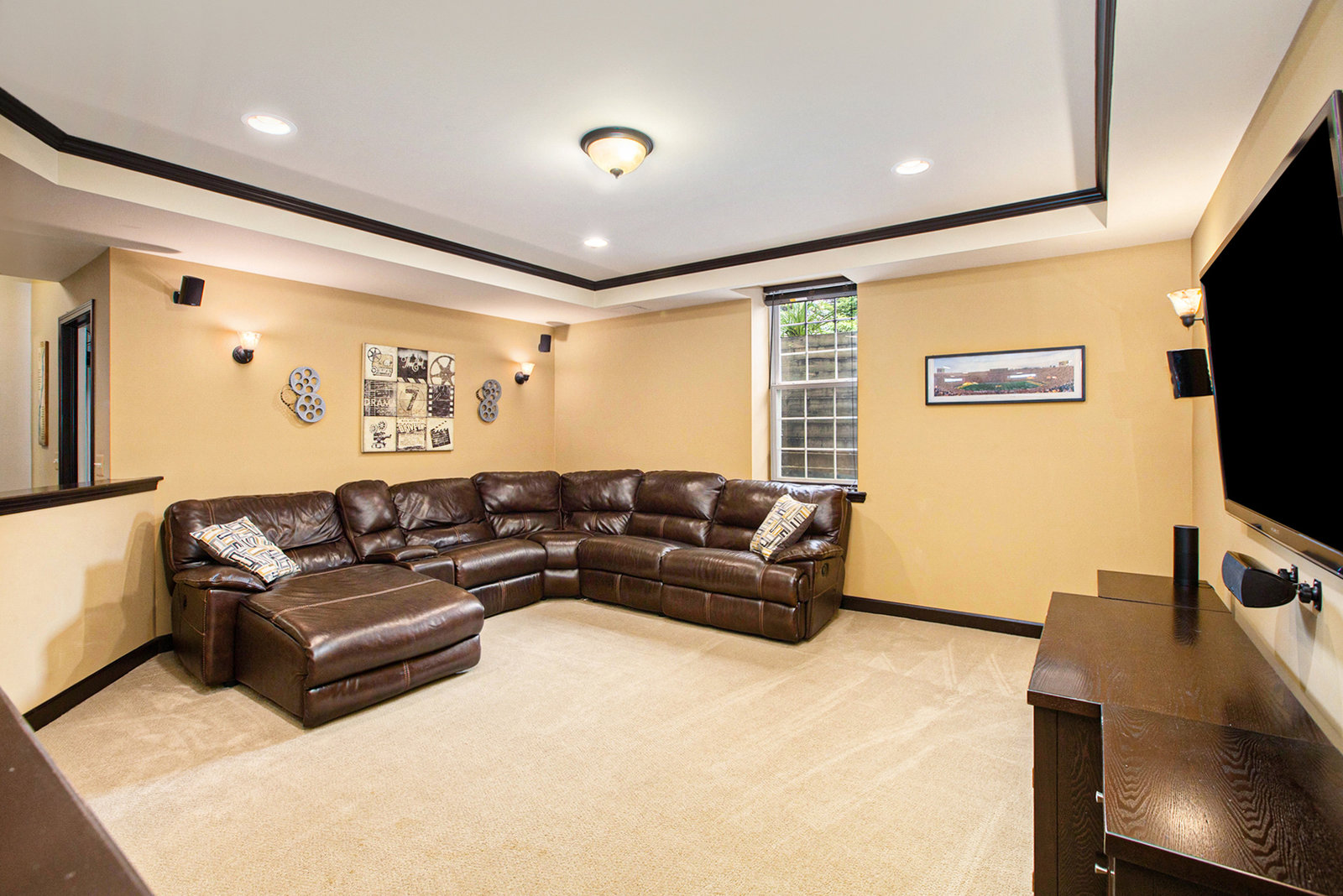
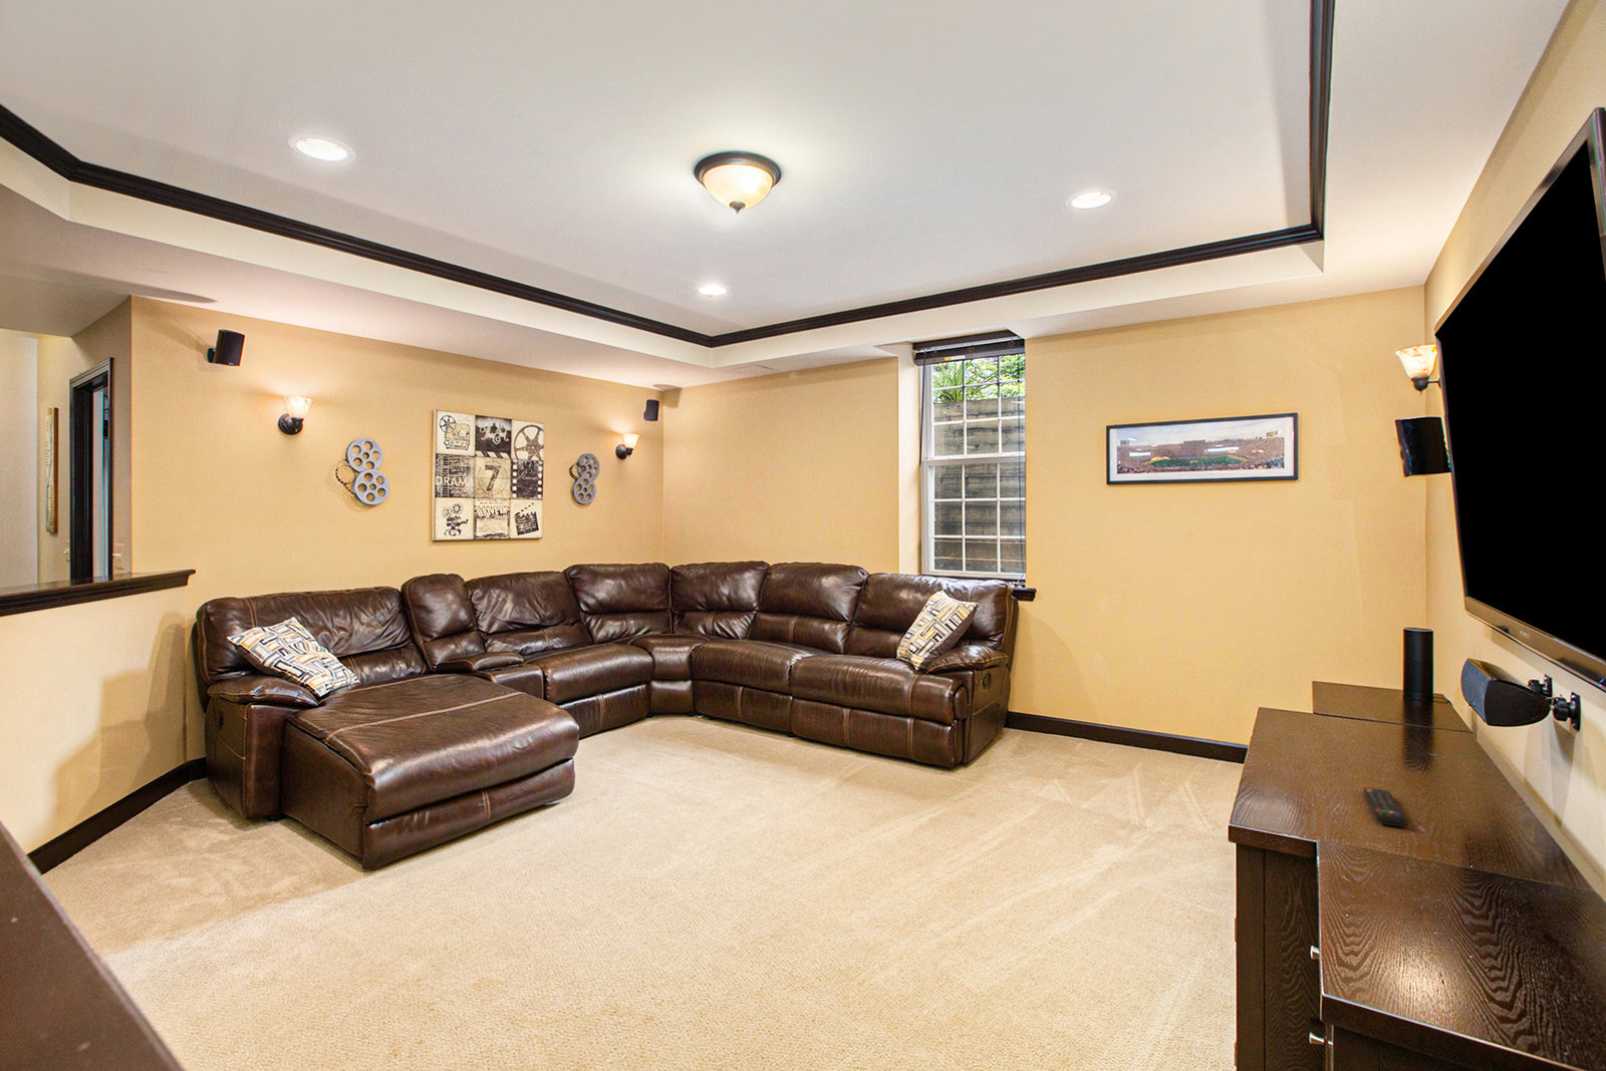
+ remote control [1362,788,1409,827]
